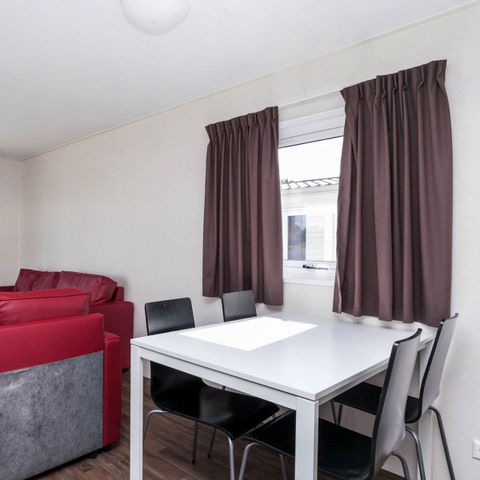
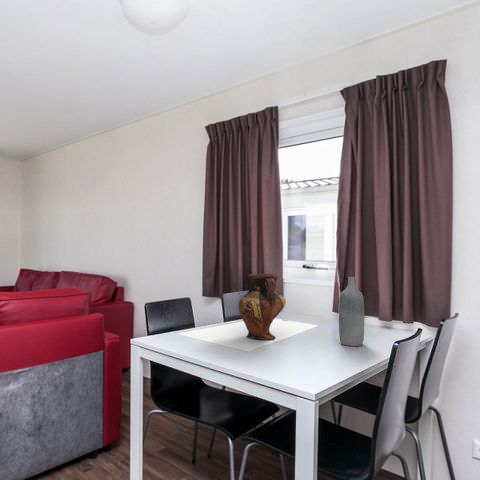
+ vase [238,273,287,340]
+ bottle [338,276,365,347]
